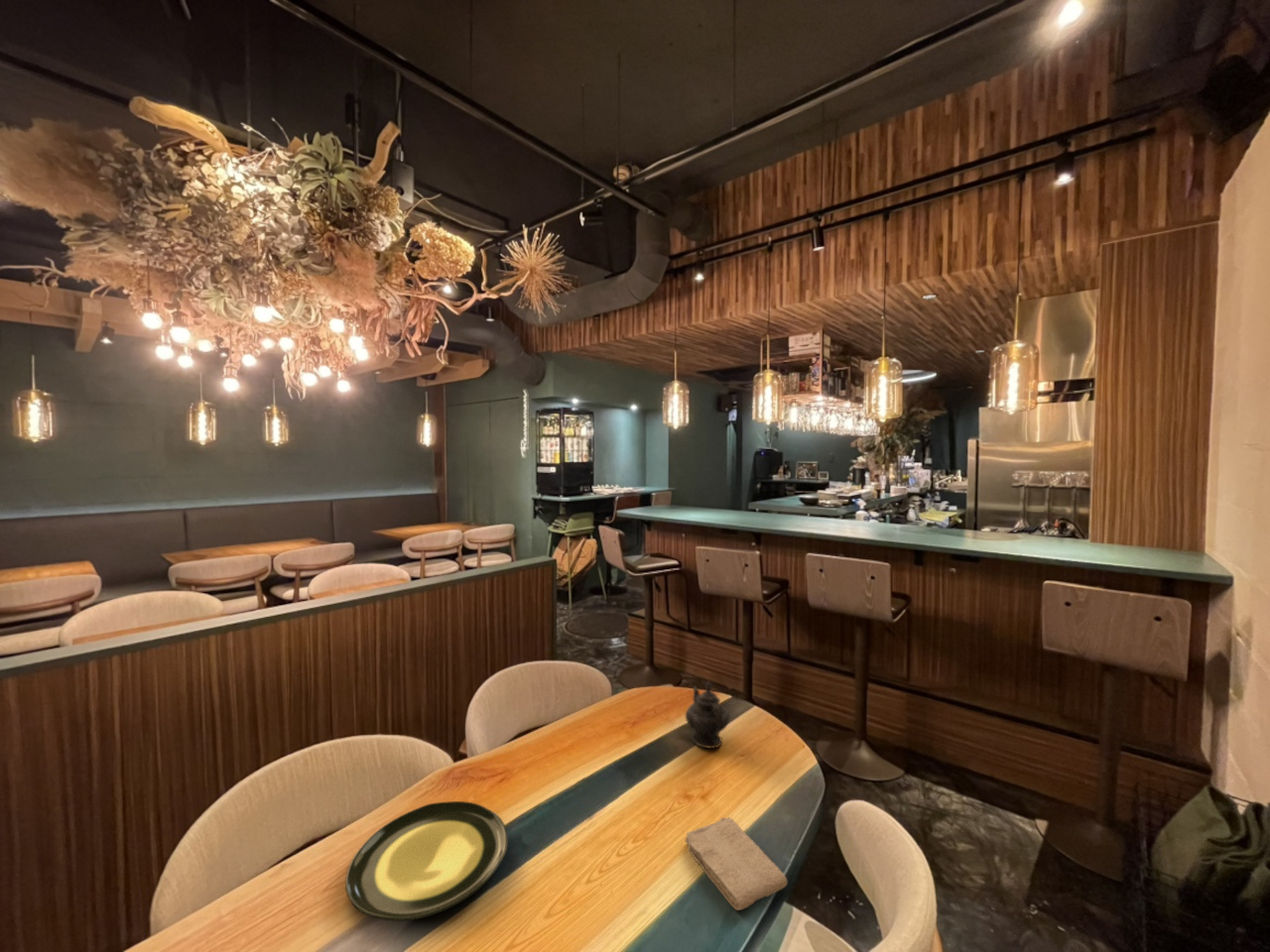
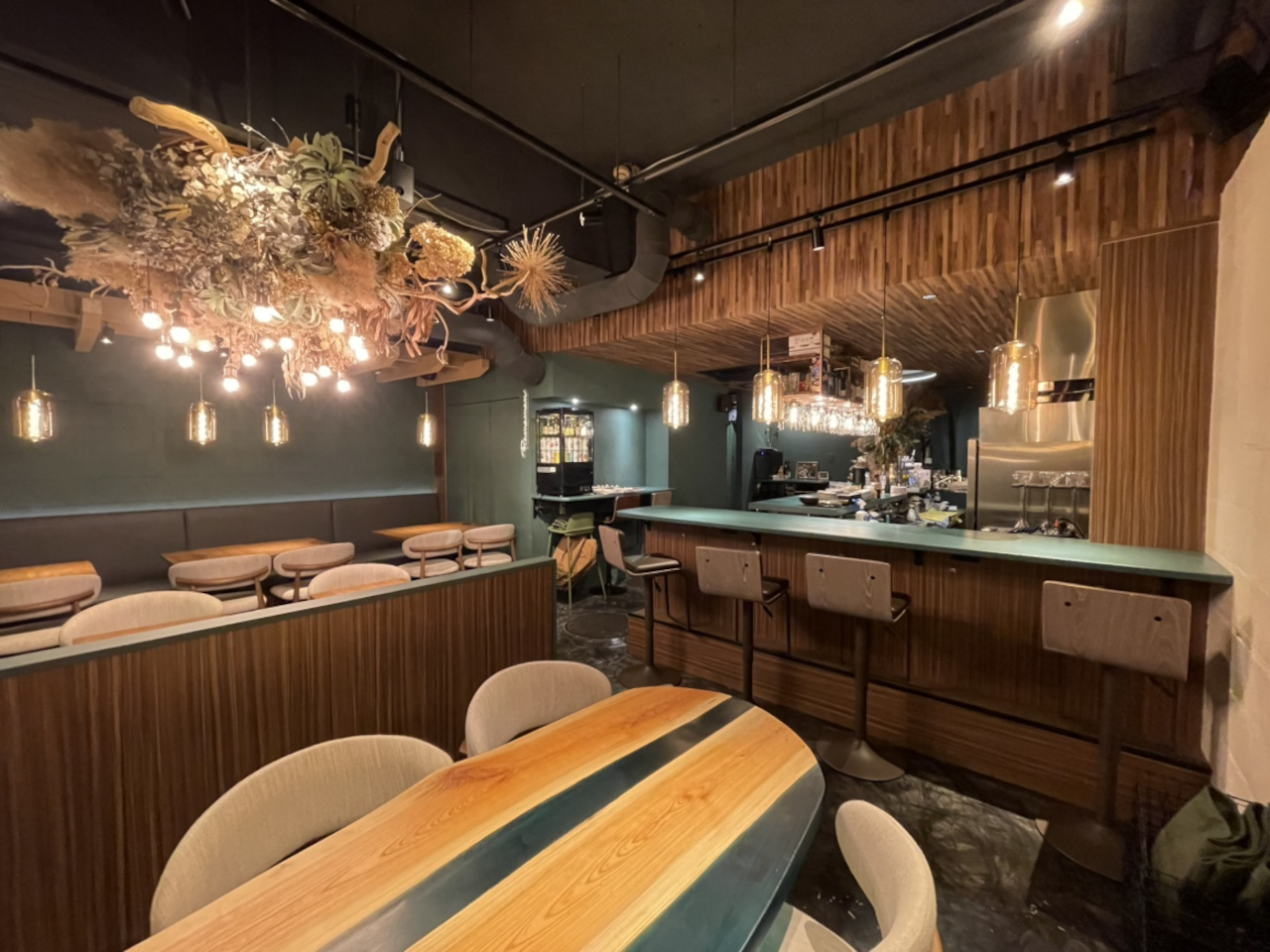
- teapot [685,680,730,750]
- washcloth [684,817,789,911]
- plate [344,800,509,922]
